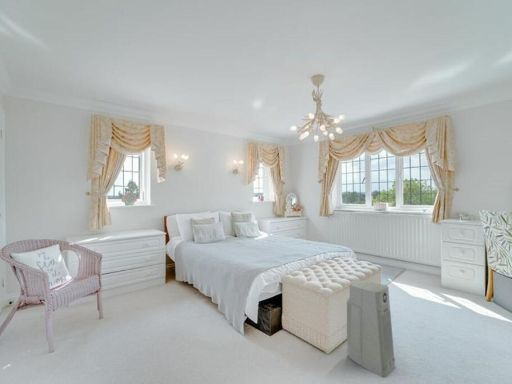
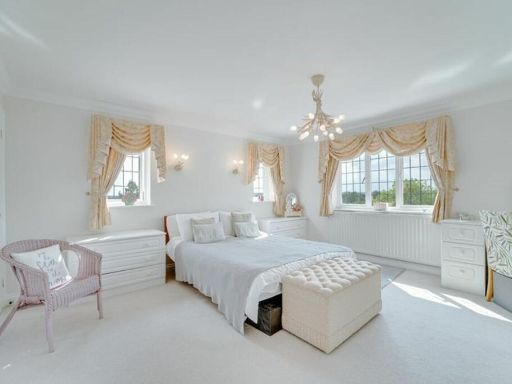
- air purifier [346,279,396,379]
